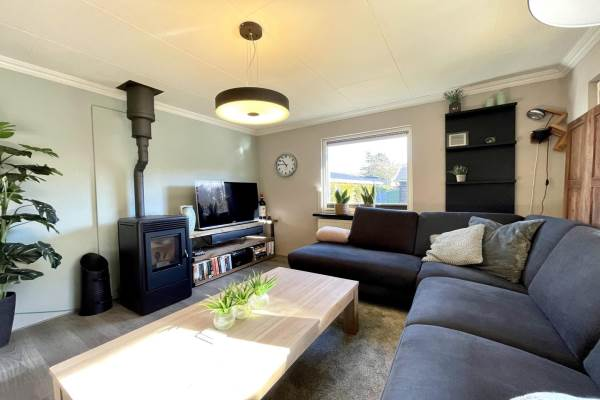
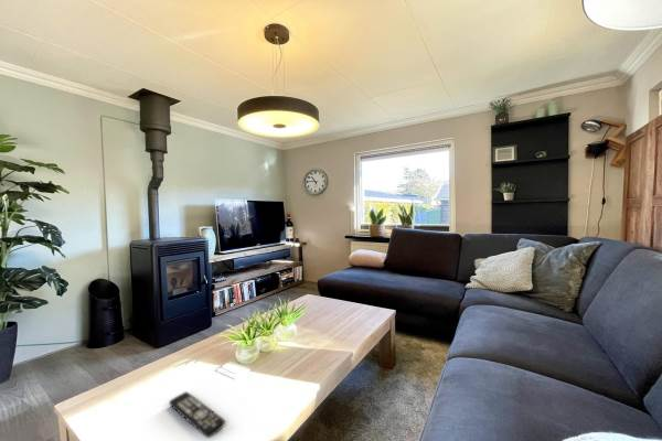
+ remote control [168,390,226,439]
